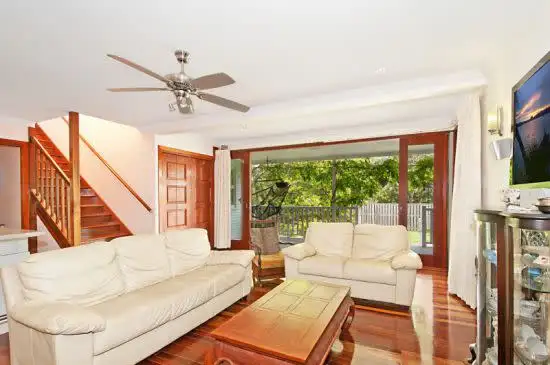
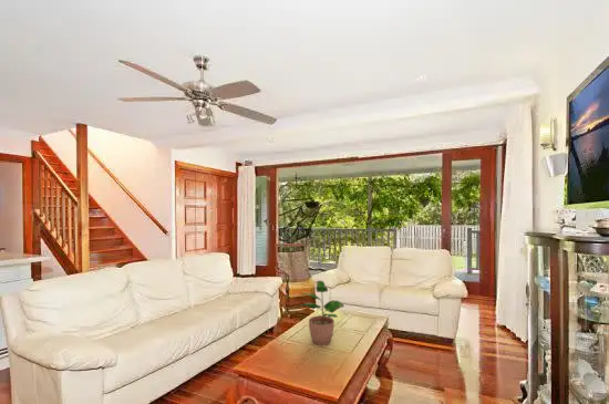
+ potted plant [295,279,344,346]
